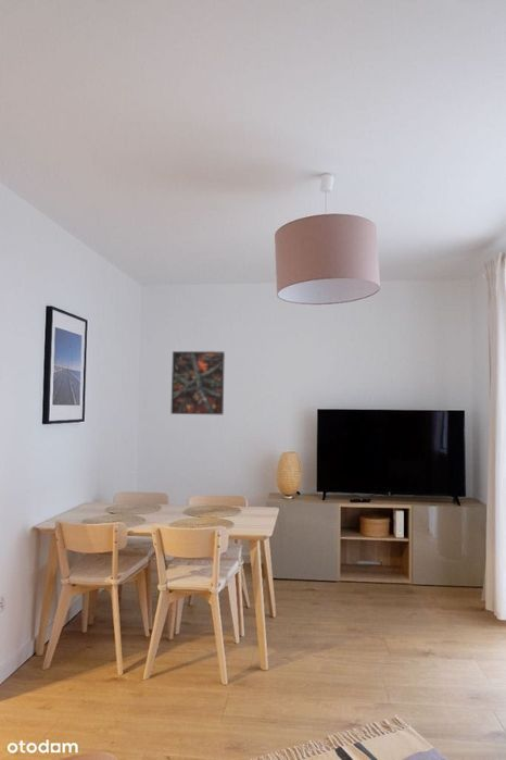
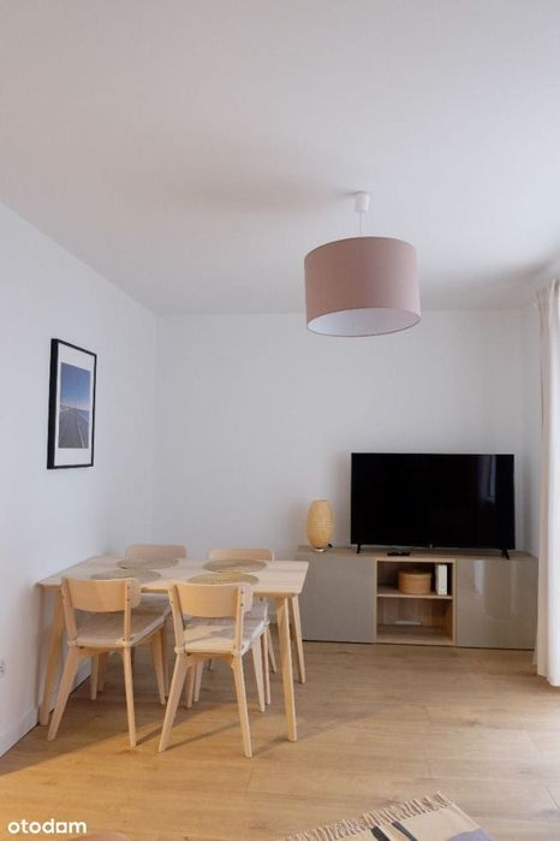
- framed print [169,350,226,415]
